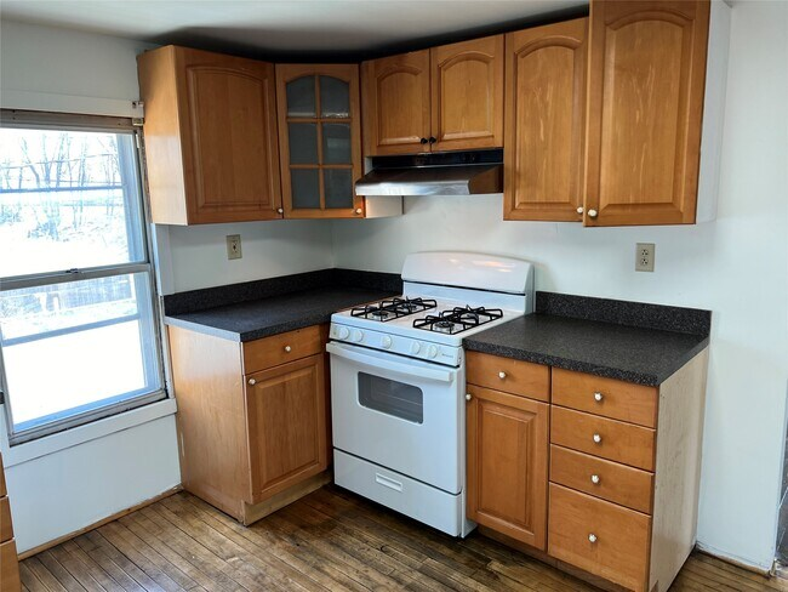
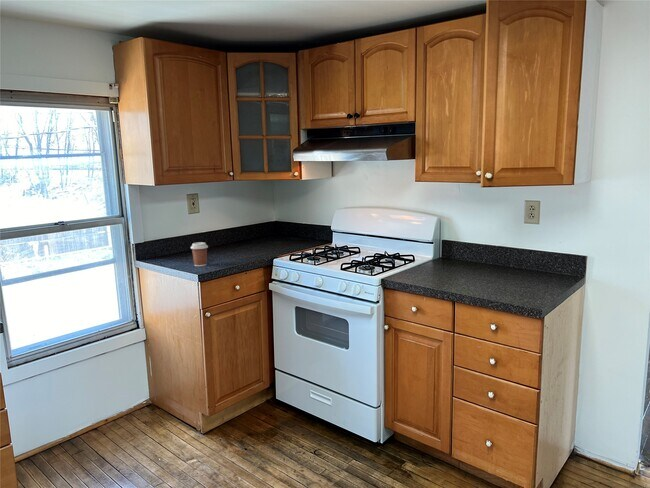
+ coffee cup [190,241,209,267]
